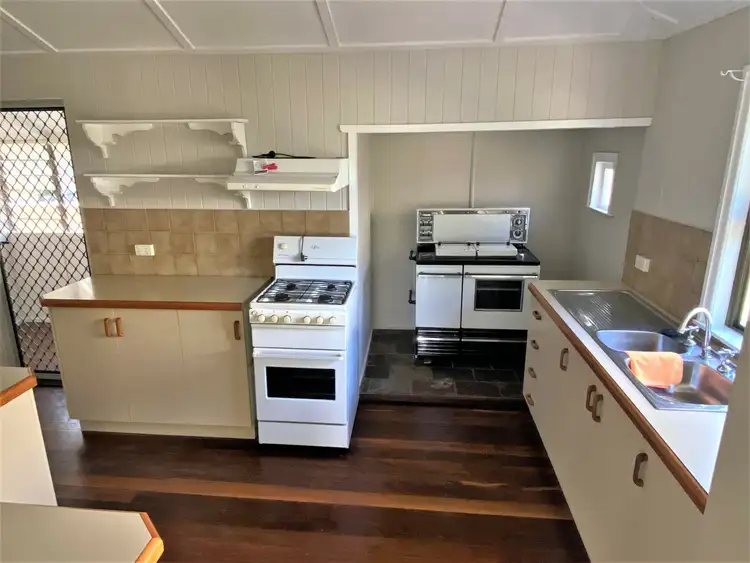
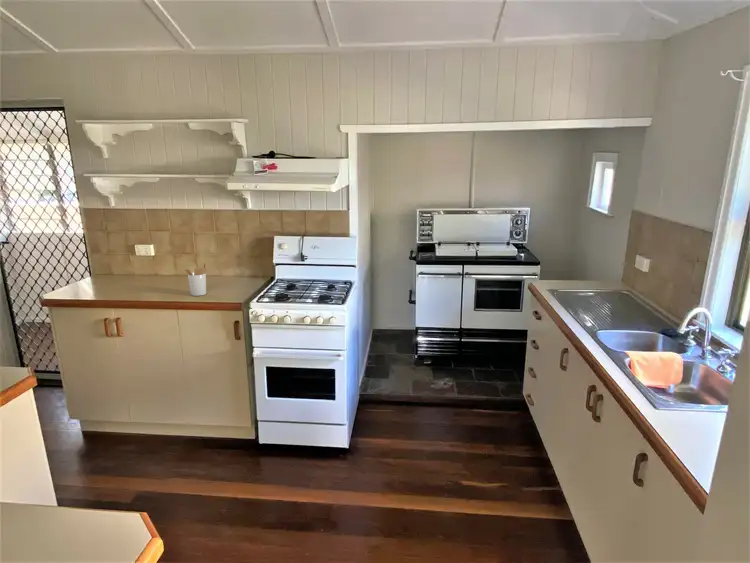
+ utensil holder [184,262,209,297]
